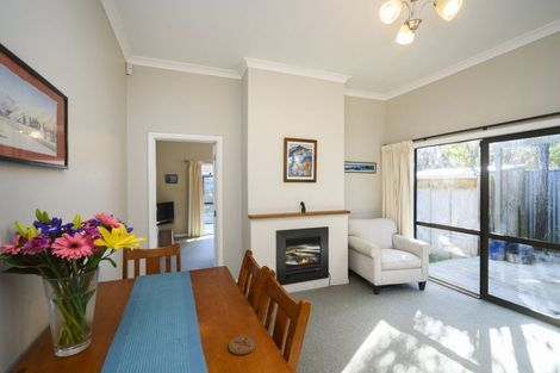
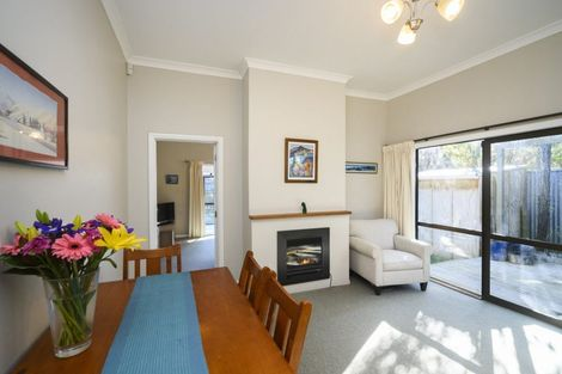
- coaster [228,335,257,356]
